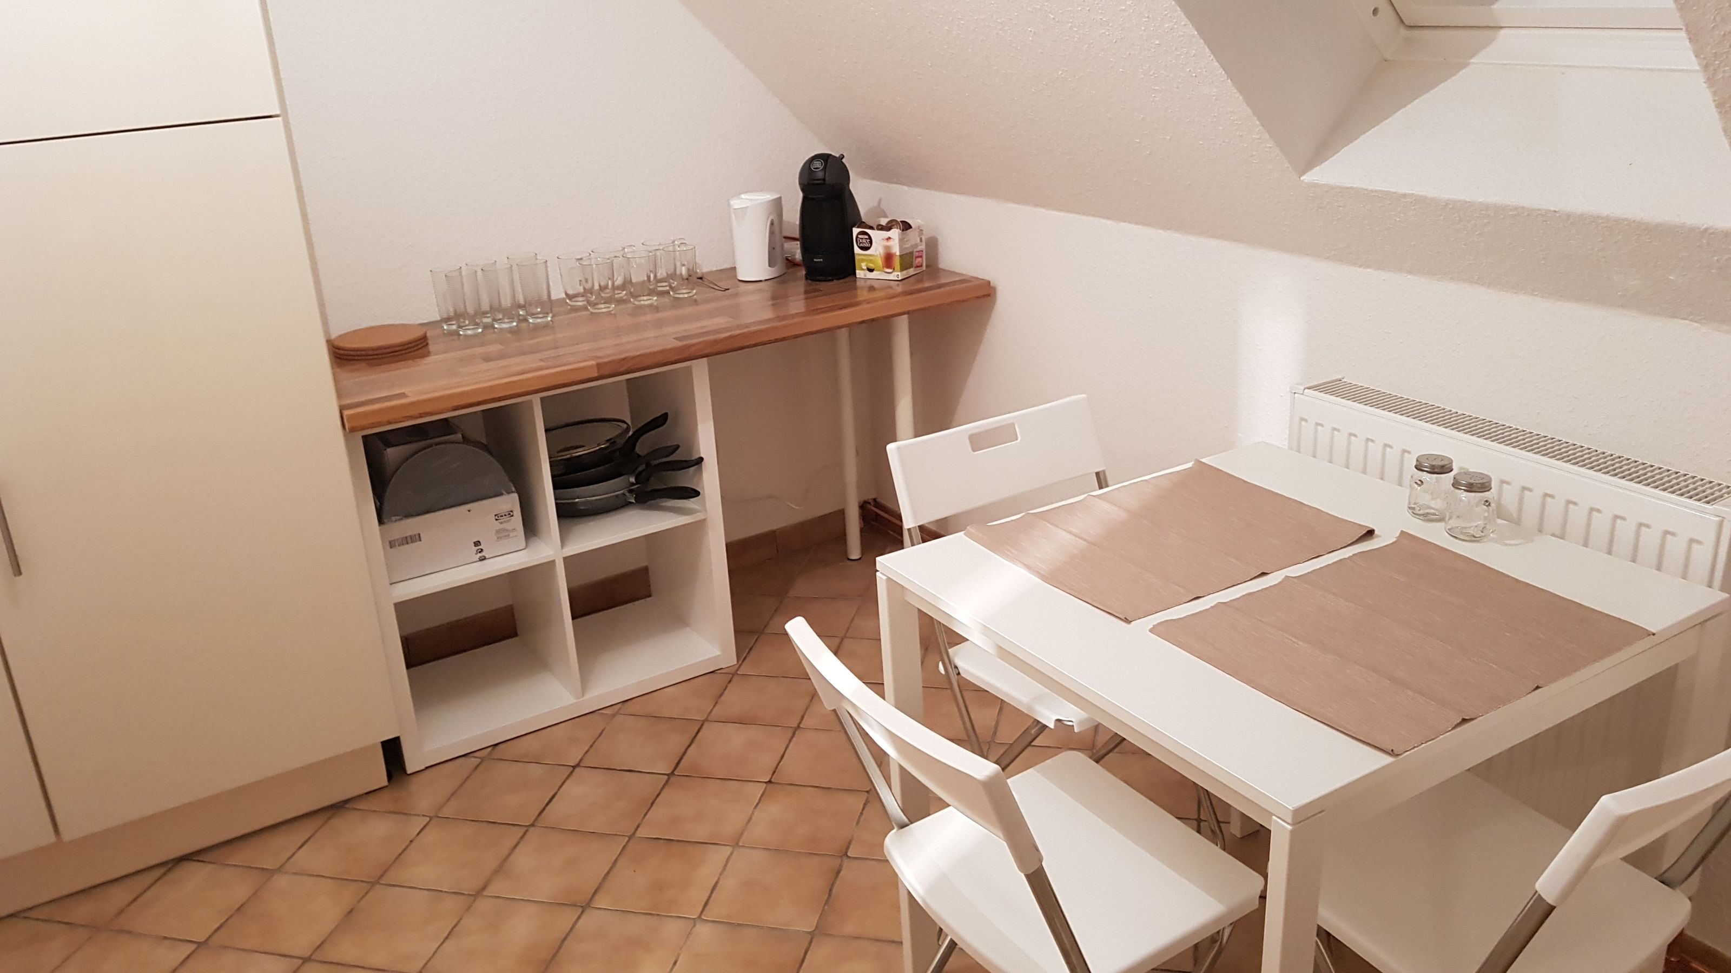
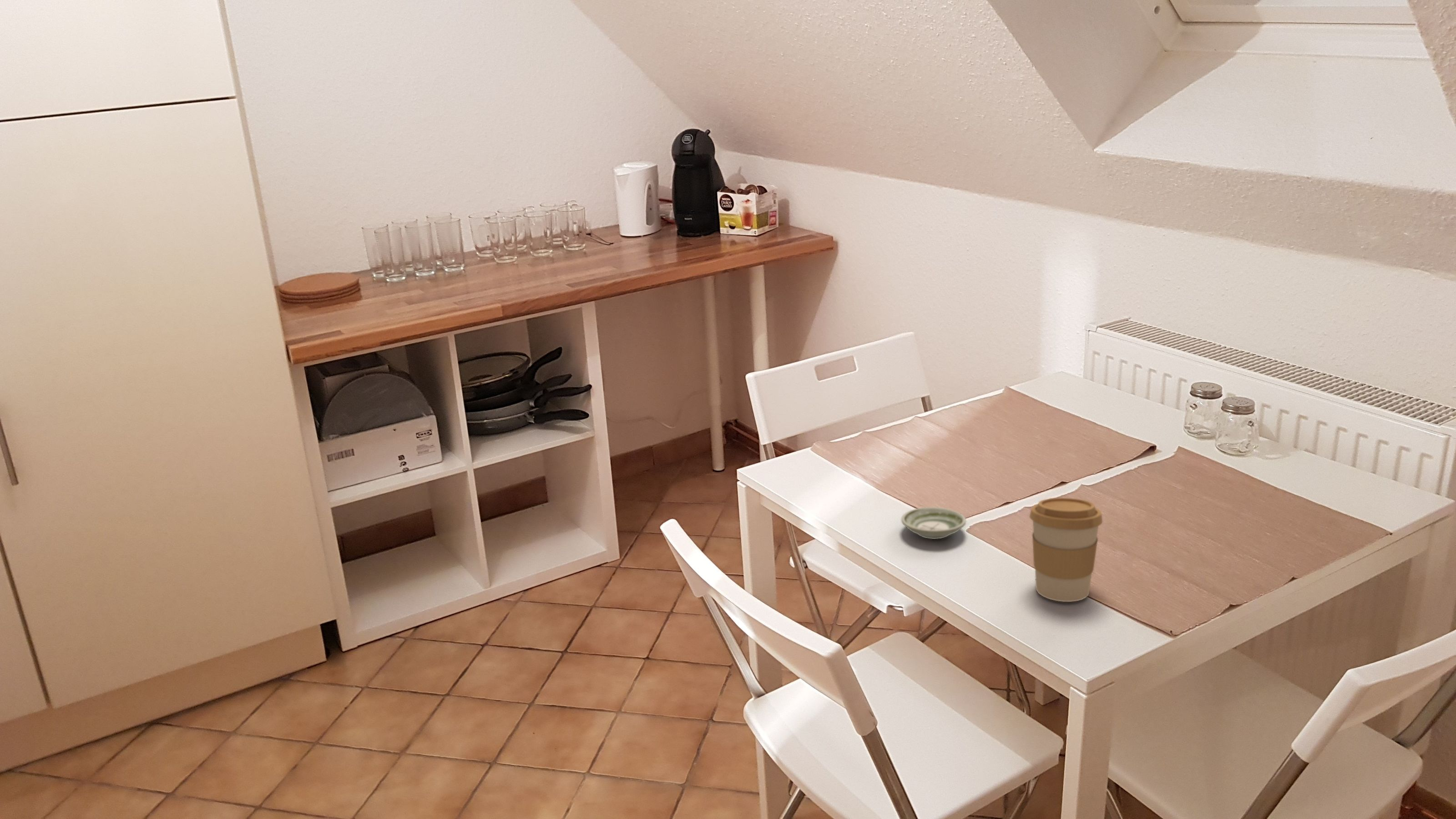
+ saucer [901,507,966,540]
+ coffee cup [1029,497,1103,602]
